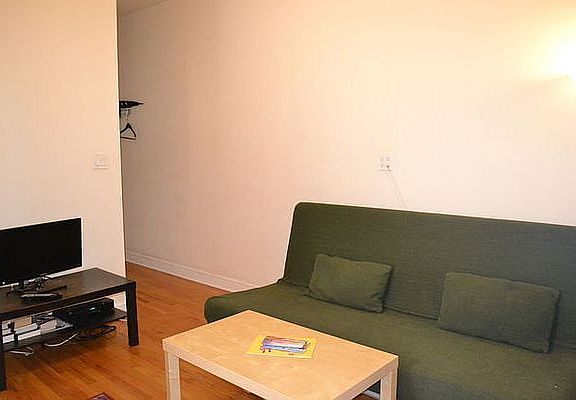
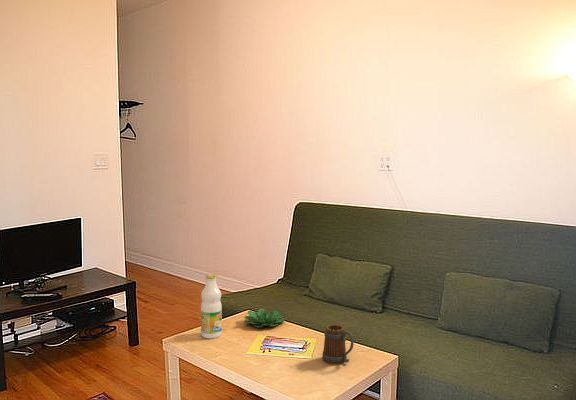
+ mug [321,324,355,365]
+ bottle [200,273,223,339]
+ succulent plant [243,307,286,328]
